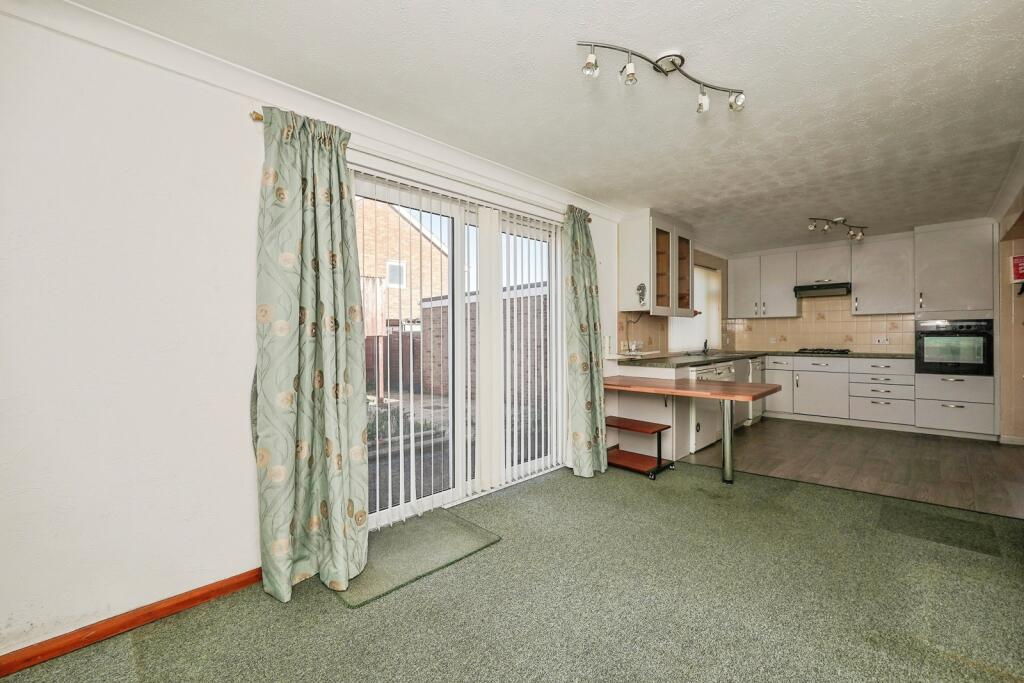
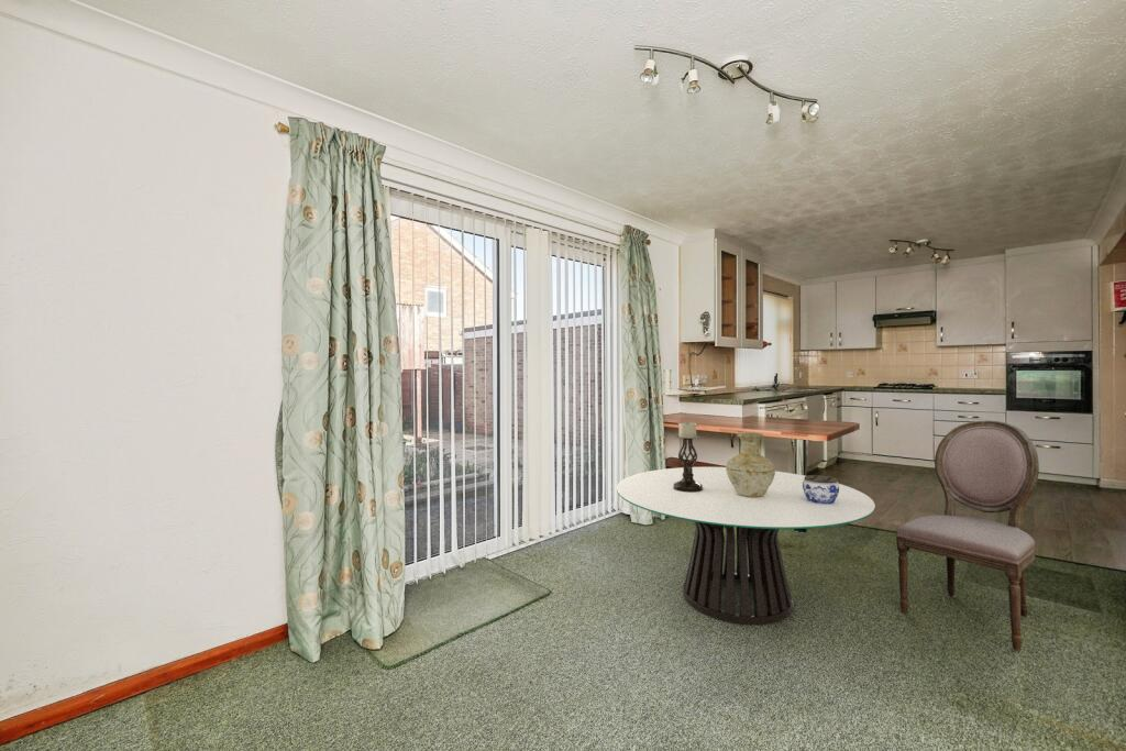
+ candle holder [673,420,703,493]
+ jar [803,474,840,504]
+ vase [725,431,776,497]
+ dining chair [895,420,1040,652]
+ dining table [616,466,876,626]
